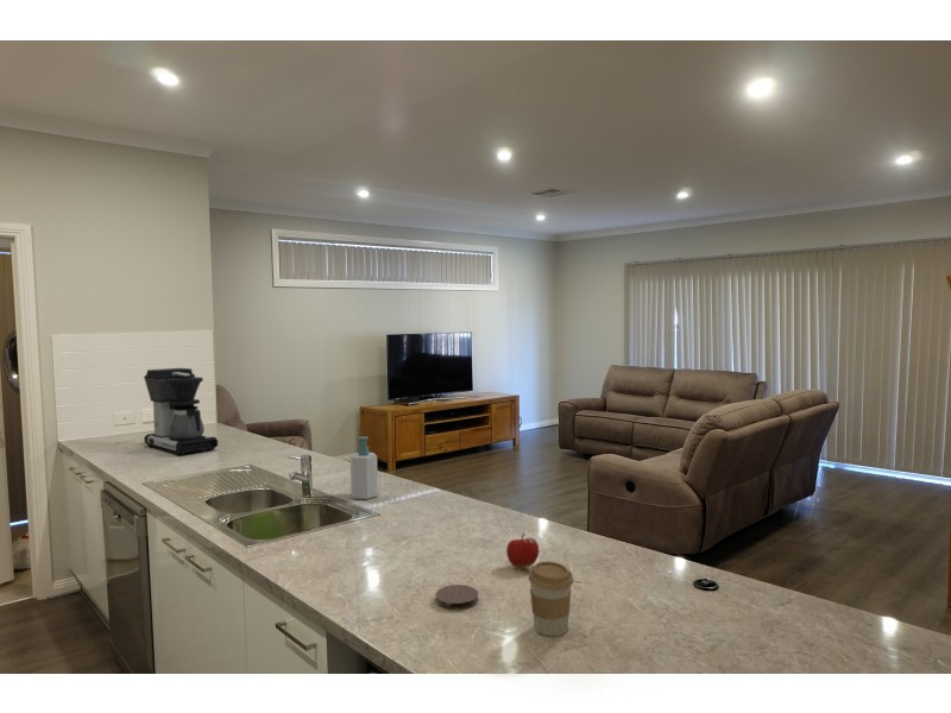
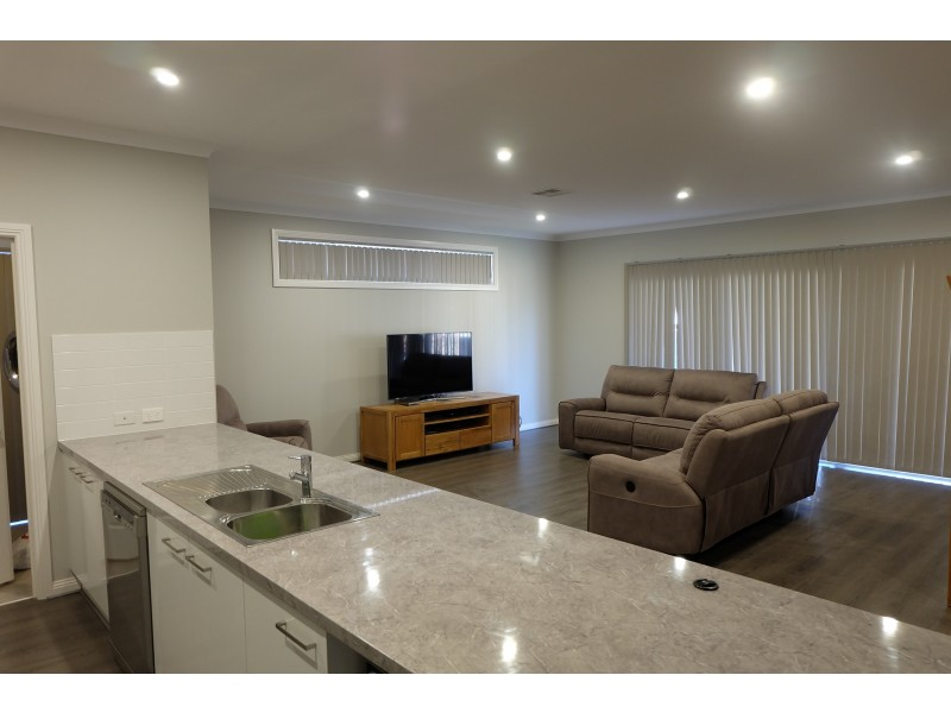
- coaster [434,583,479,611]
- soap bottle [349,435,379,500]
- coffee maker [143,367,219,456]
- fruit [505,532,540,569]
- coffee cup [527,560,574,637]
